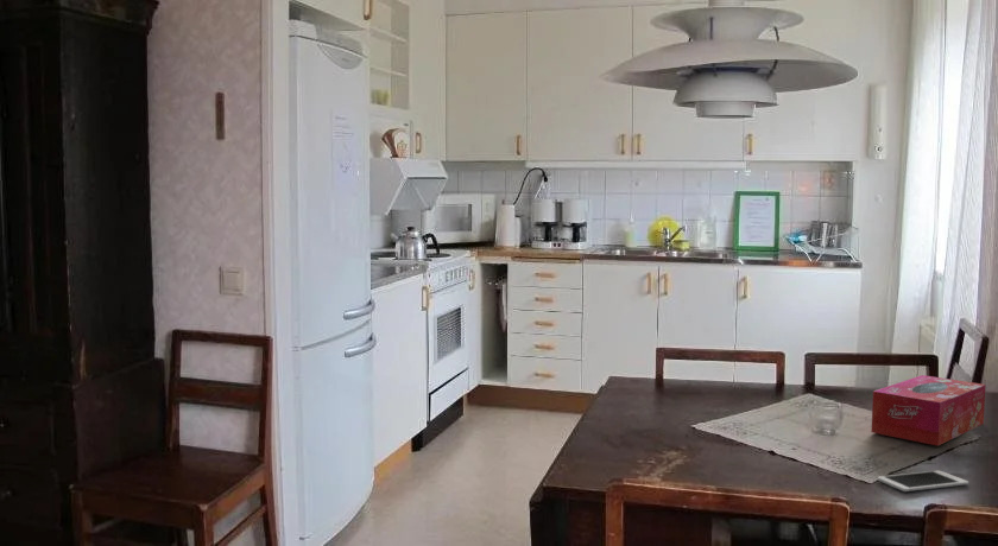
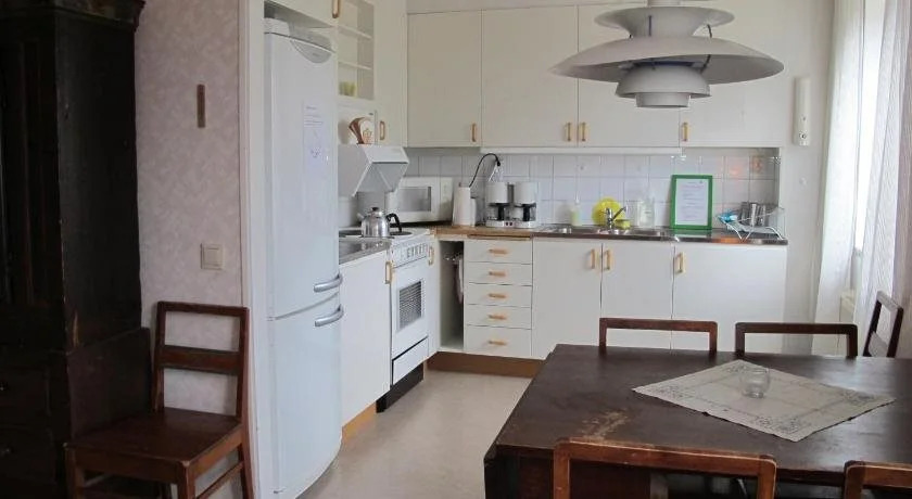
- cell phone [877,469,969,493]
- tissue box [870,374,987,447]
